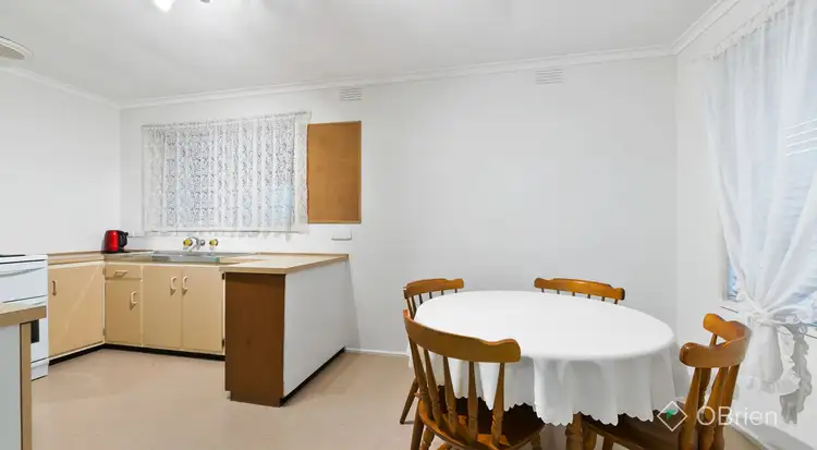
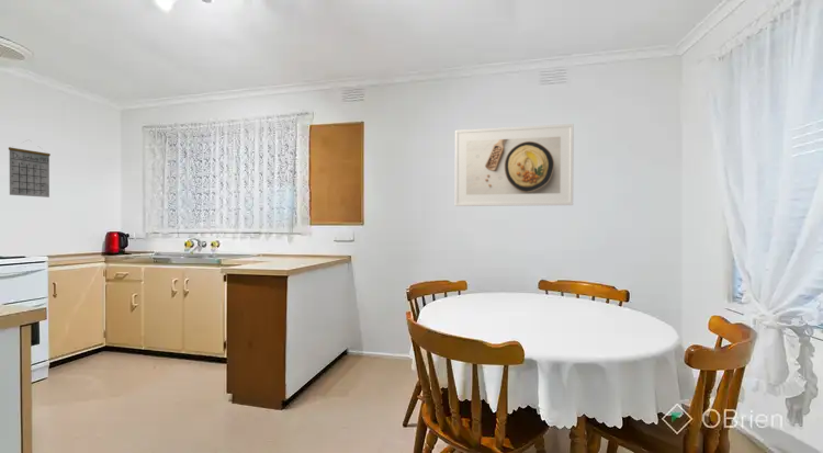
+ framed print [454,123,575,207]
+ calendar [8,138,52,199]
